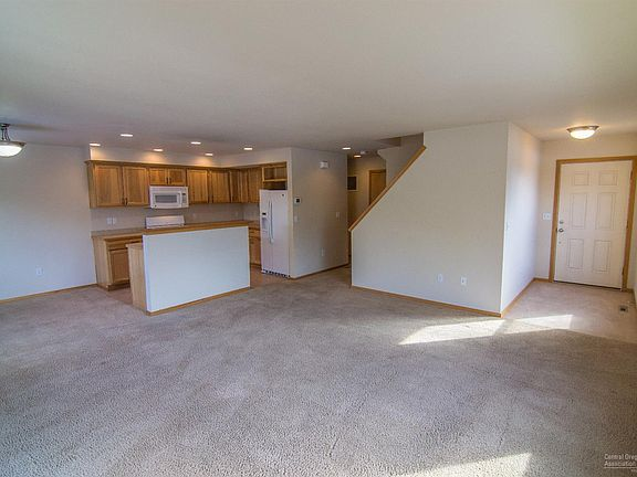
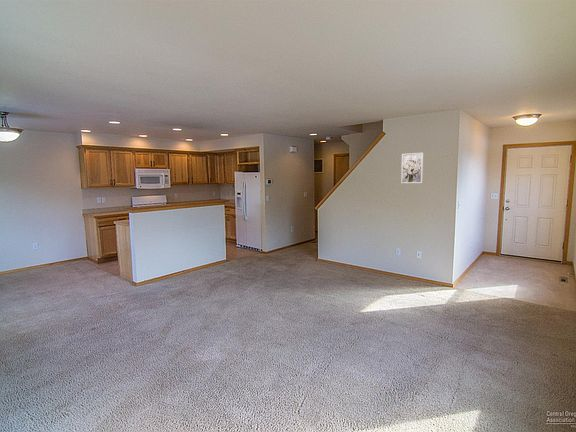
+ wall art [400,152,424,184]
